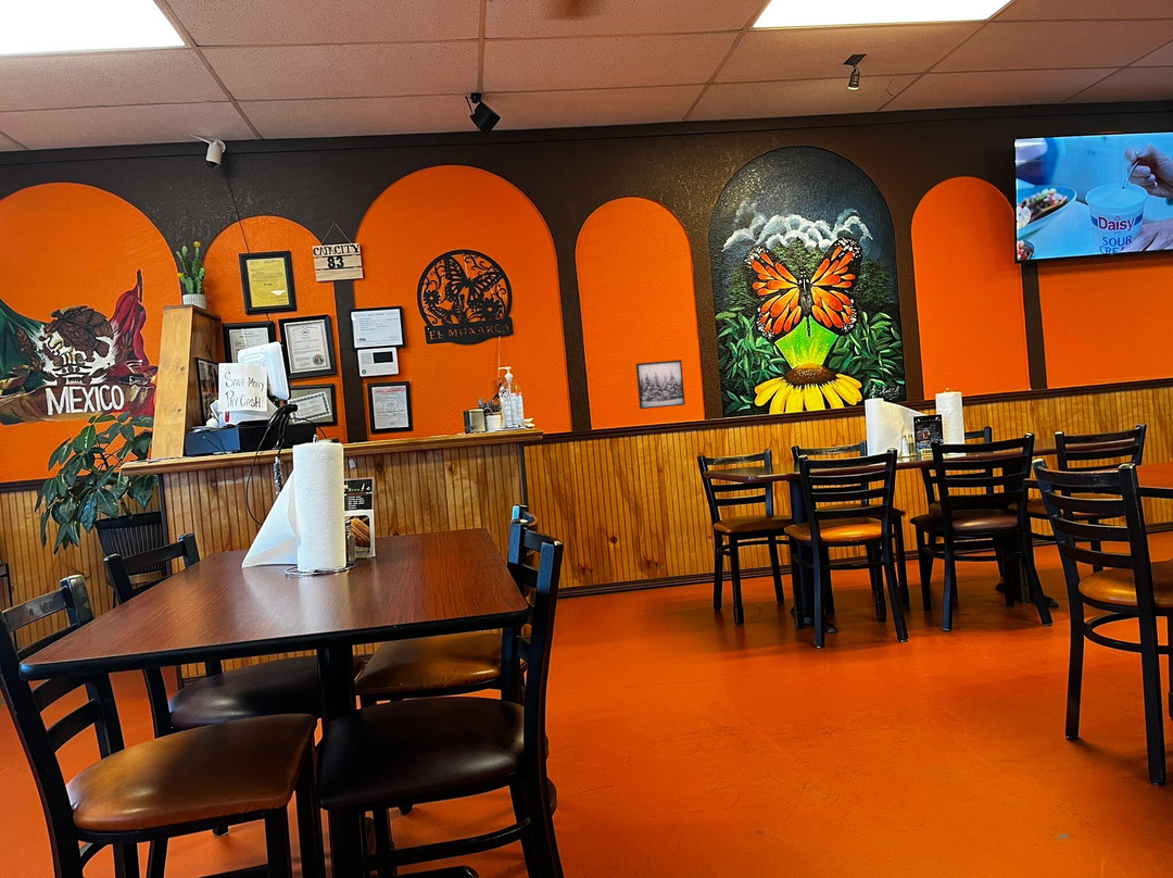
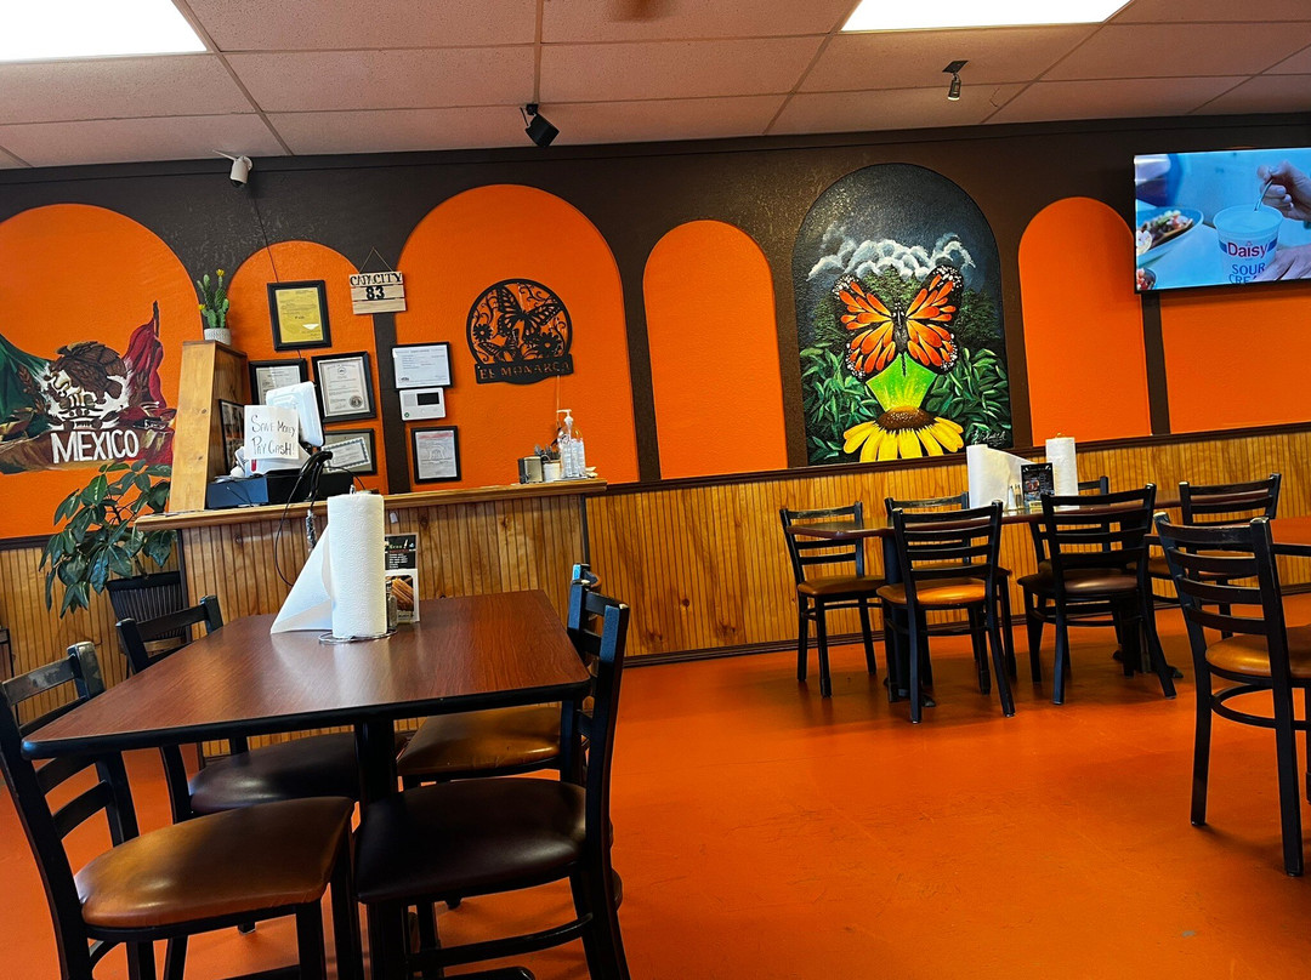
- wall art [635,359,686,410]
